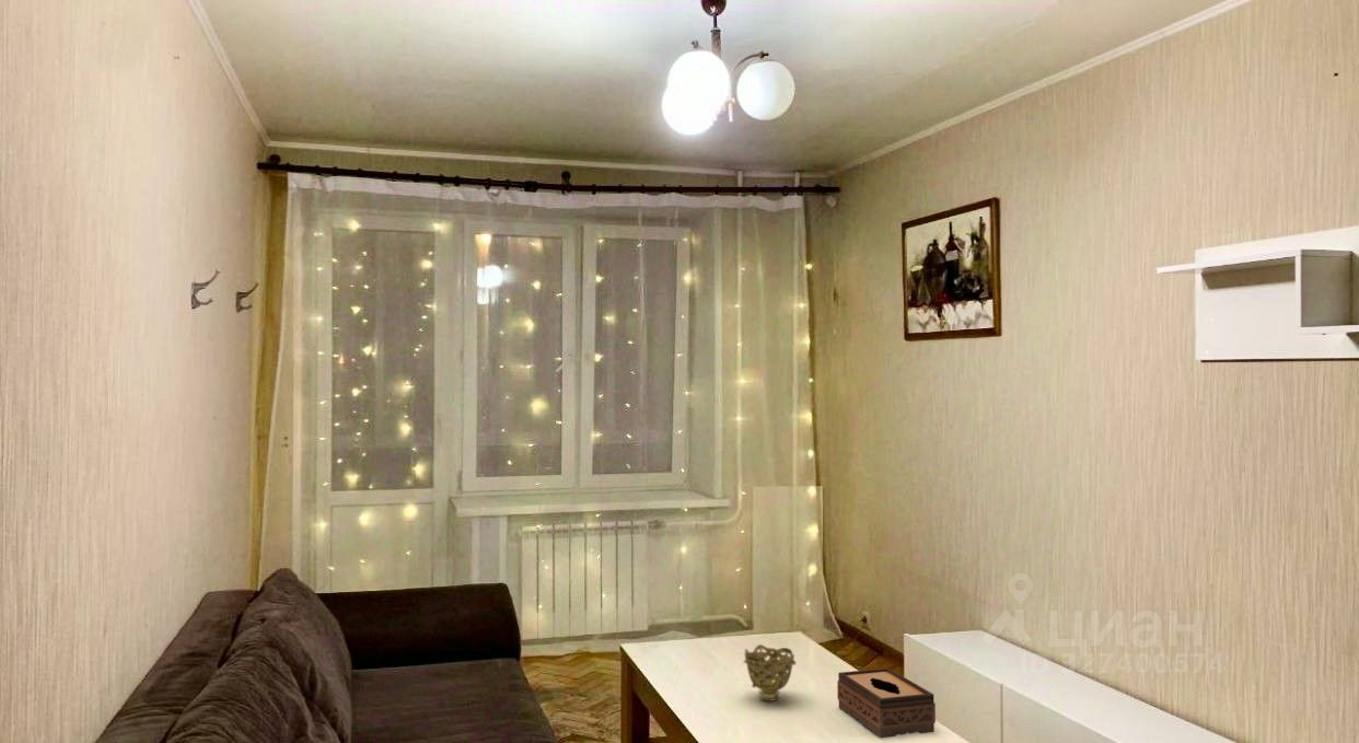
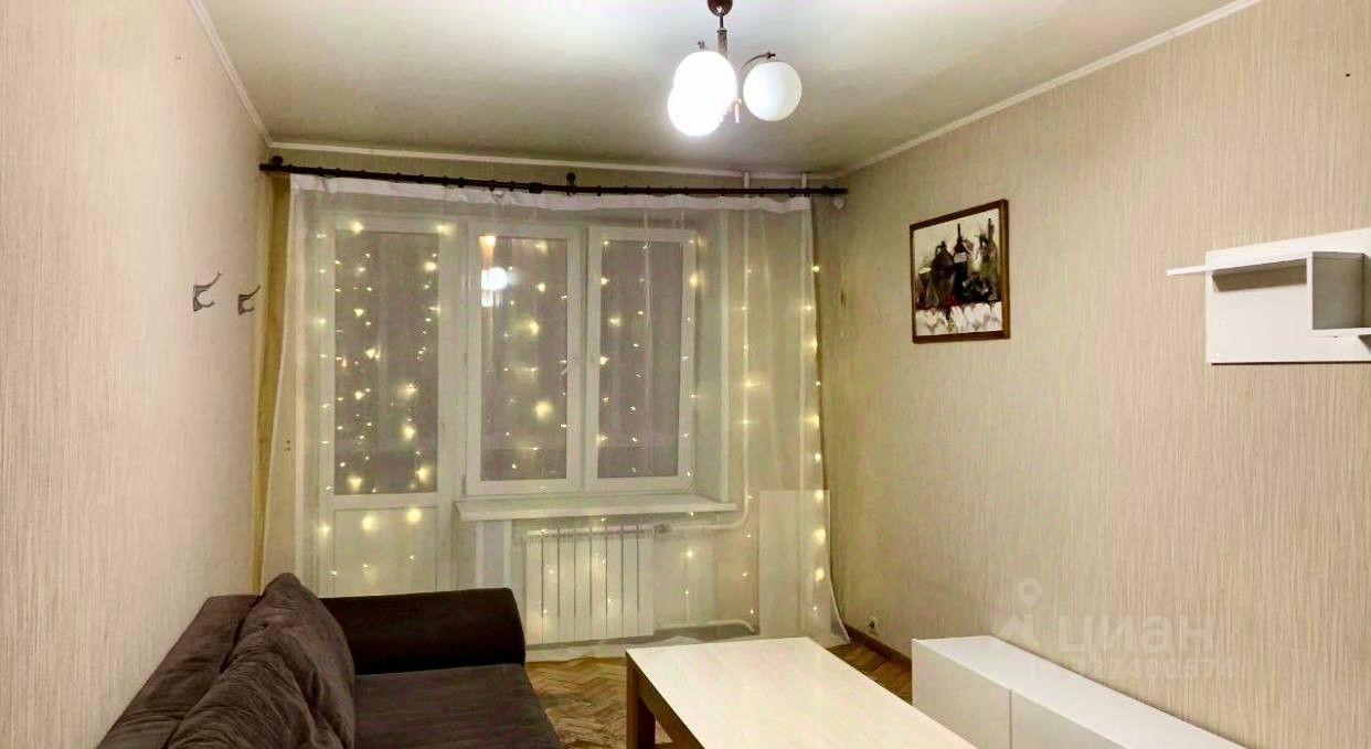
- tissue box [836,667,937,739]
- decorative bowl [743,643,798,703]
